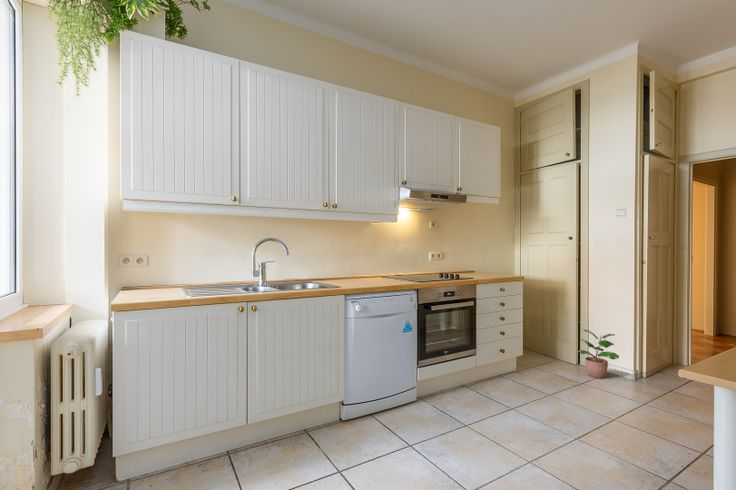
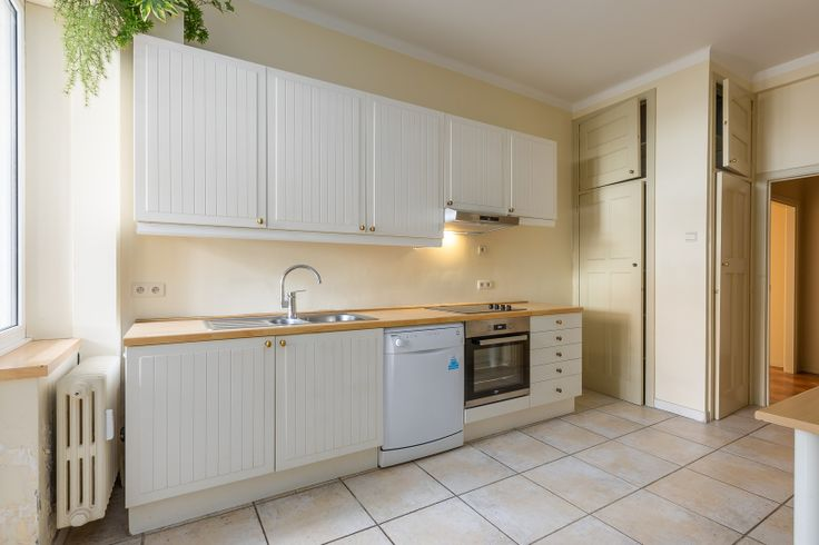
- potted plant [577,328,620,379]
